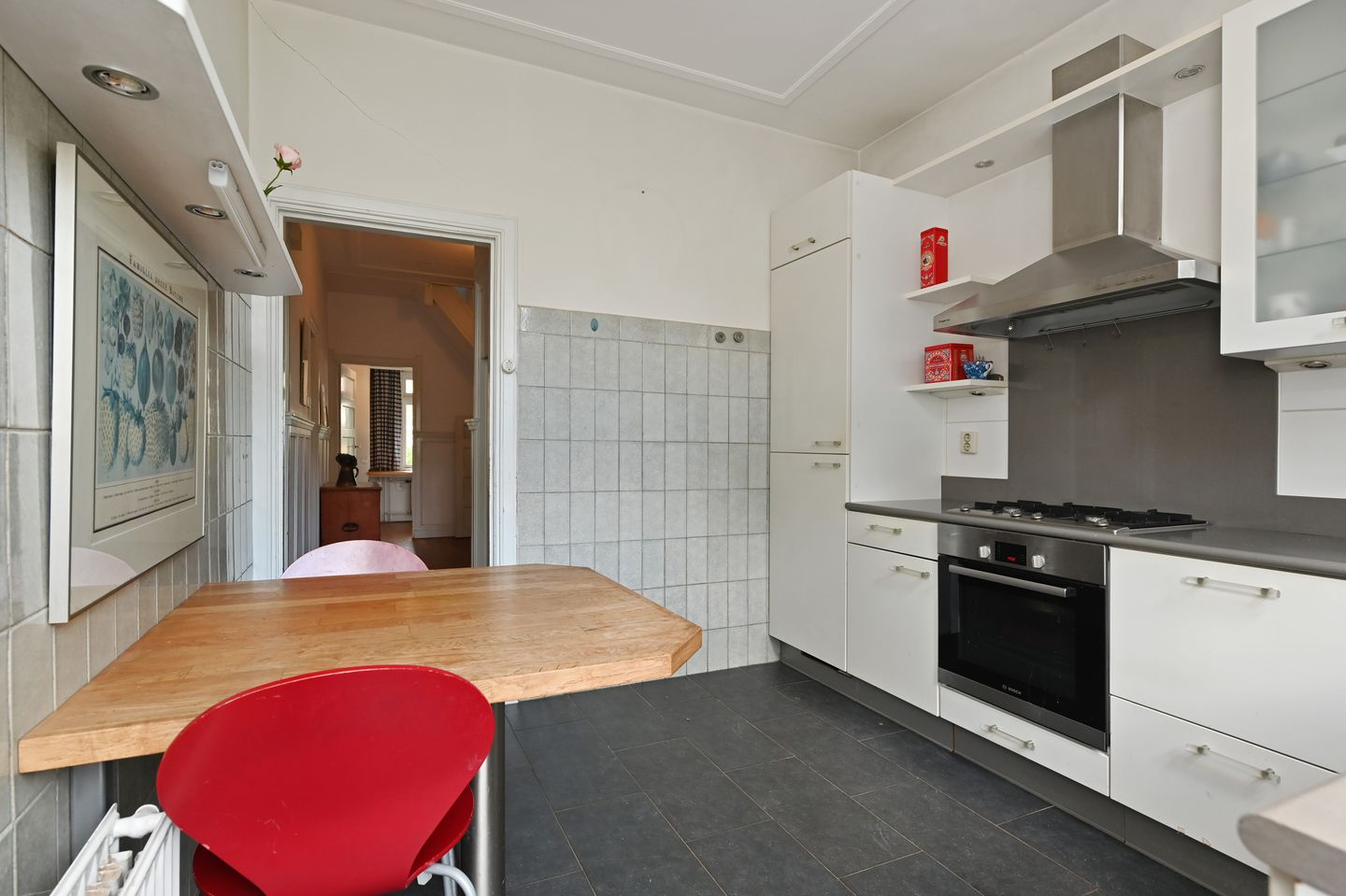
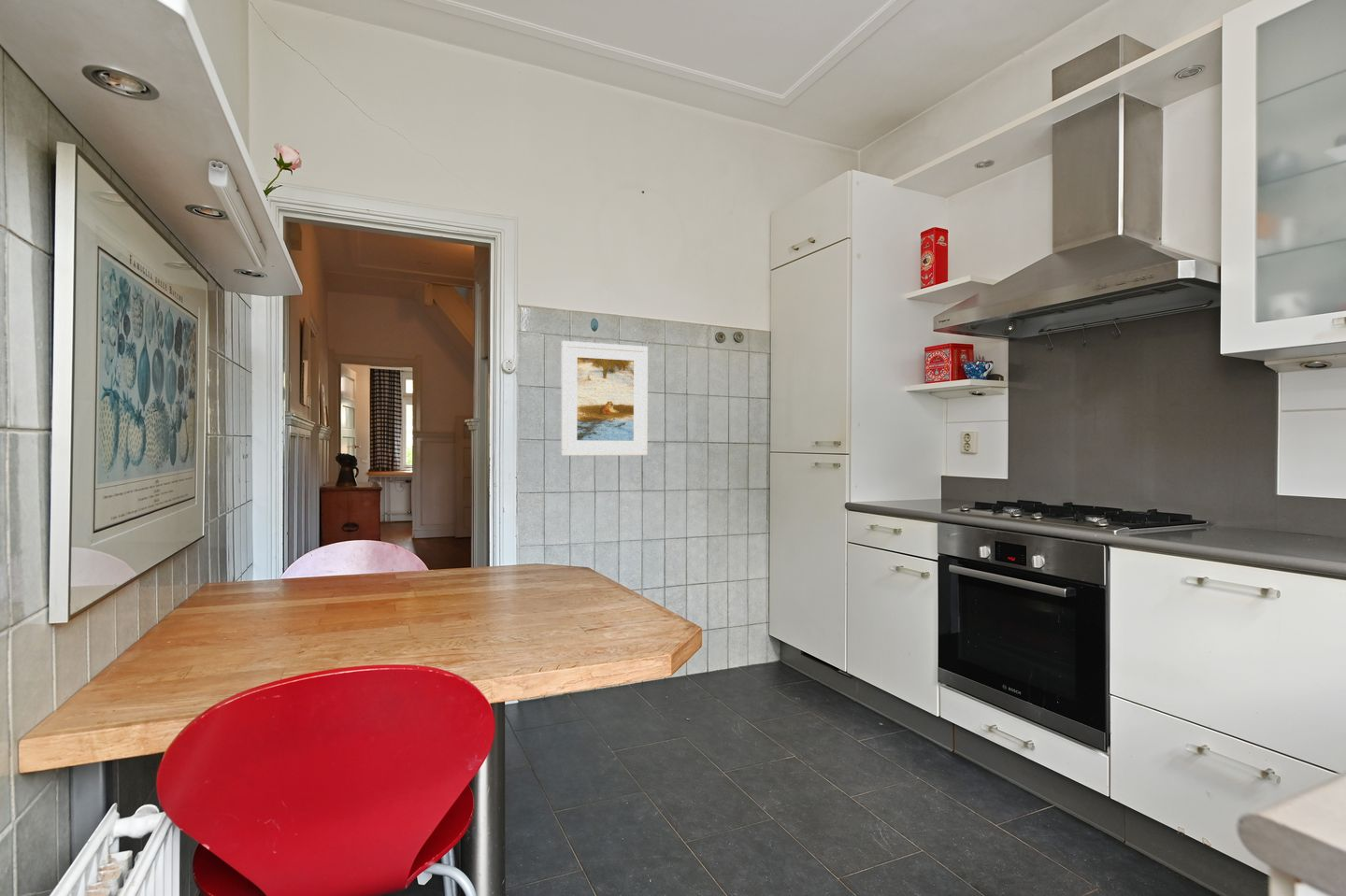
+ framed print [560,340,649,457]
